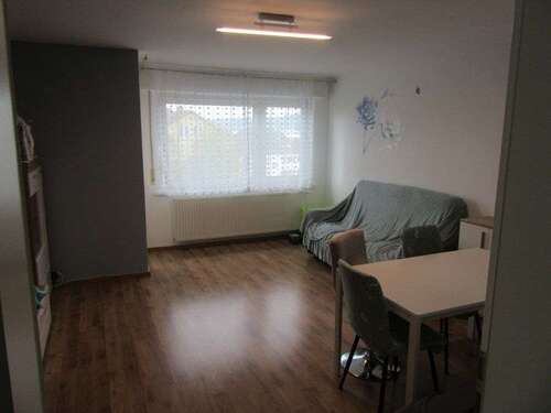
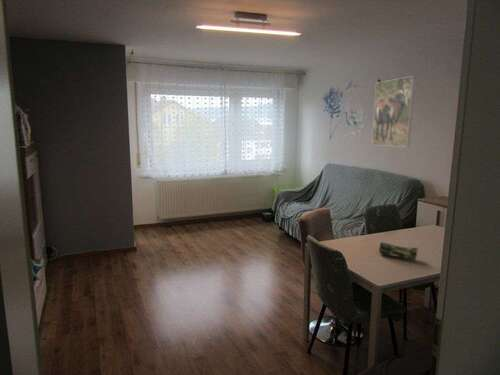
+ pencil case [378,241,418,260]
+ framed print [371,75,416,148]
